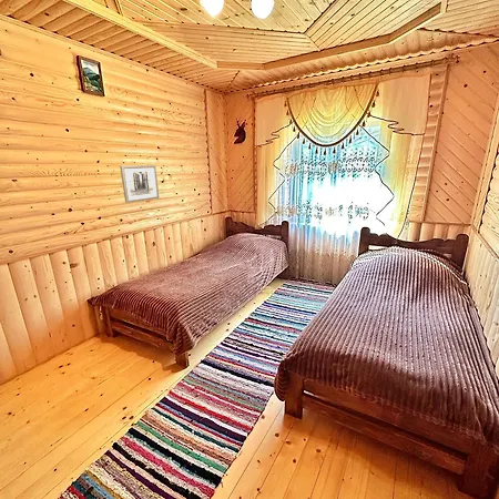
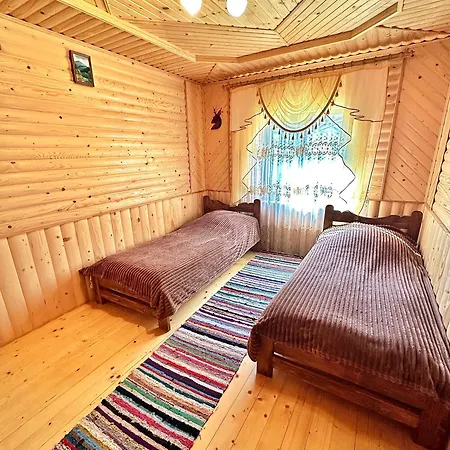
- wall art [119,164,160,204]
